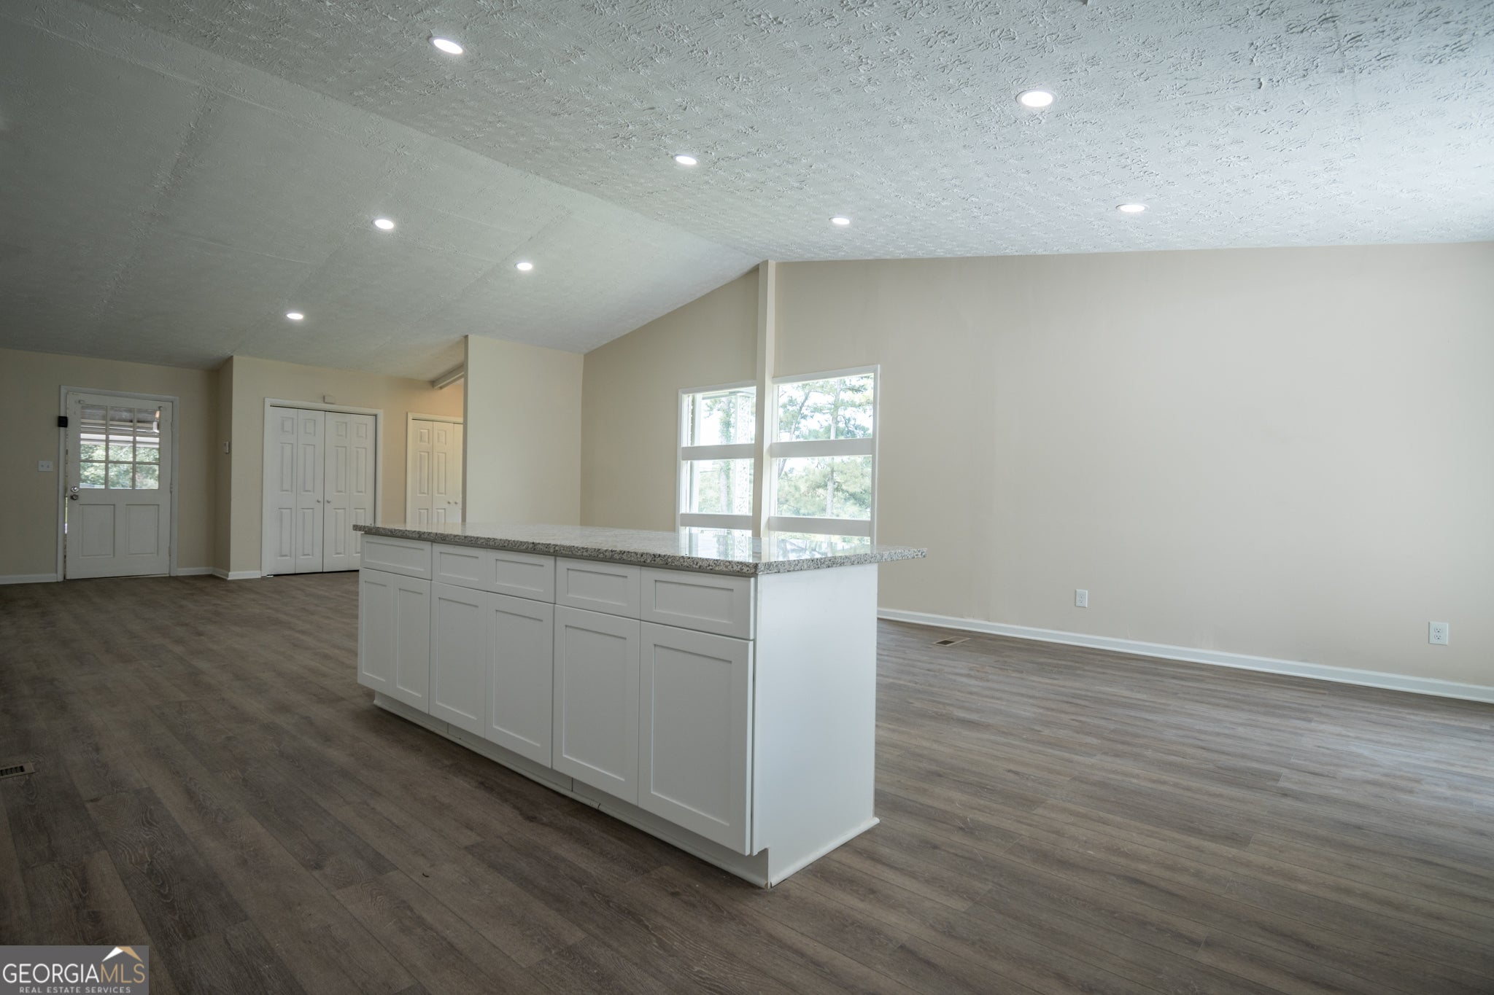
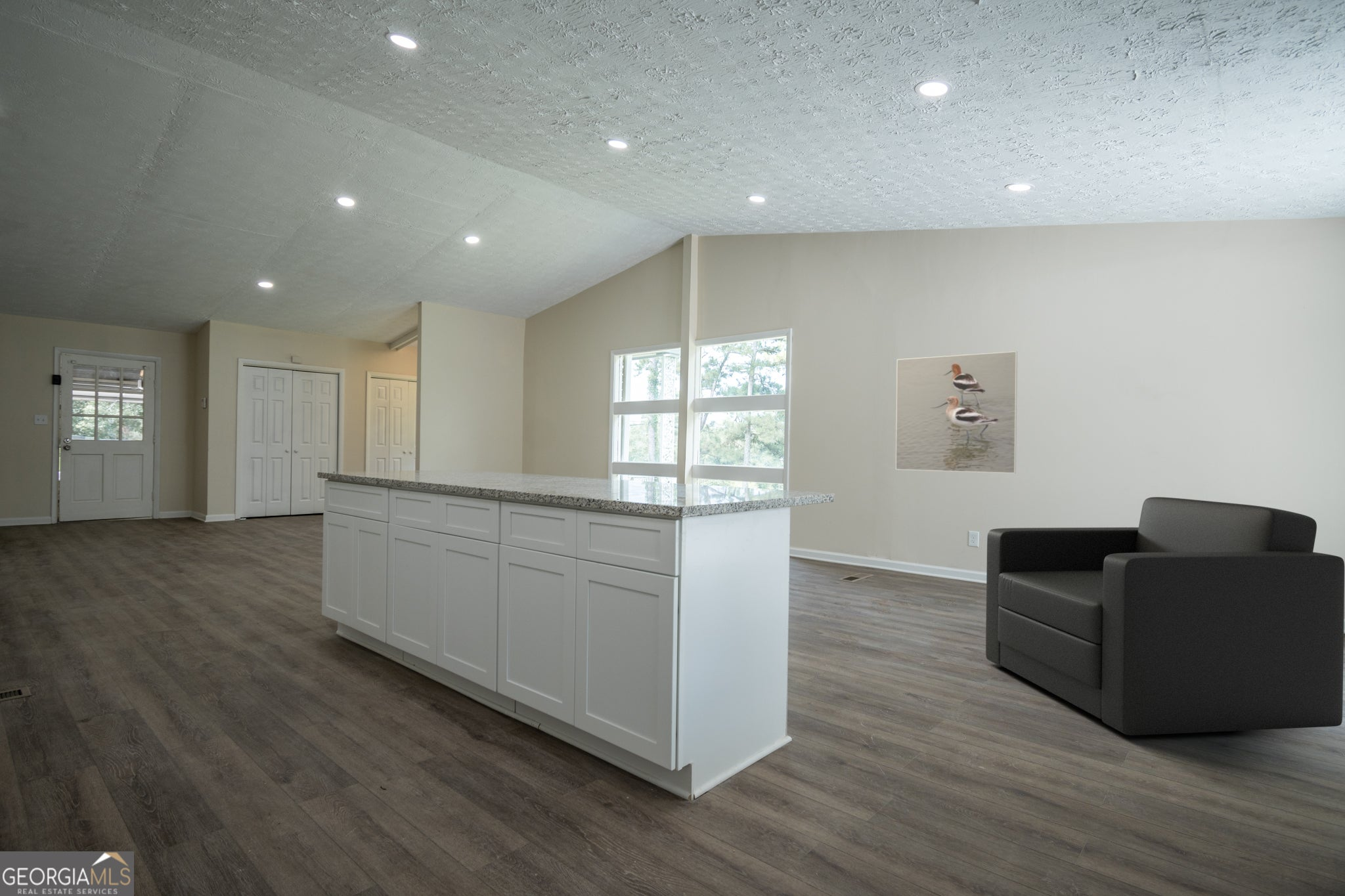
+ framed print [895,351,1018,474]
+ armchair [985,496,1345,736]
